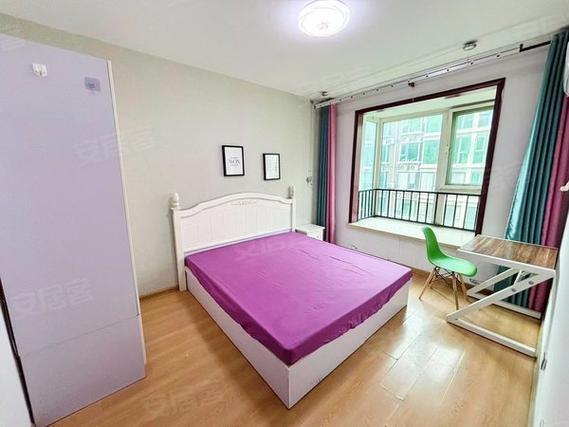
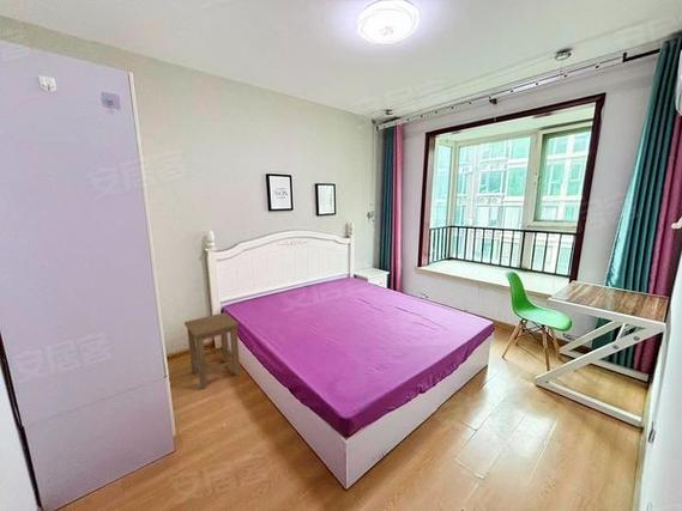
+ stool [183,311,241,390]
